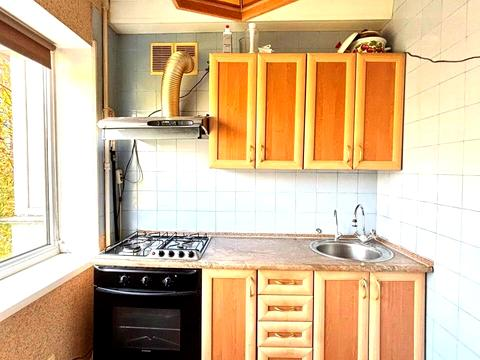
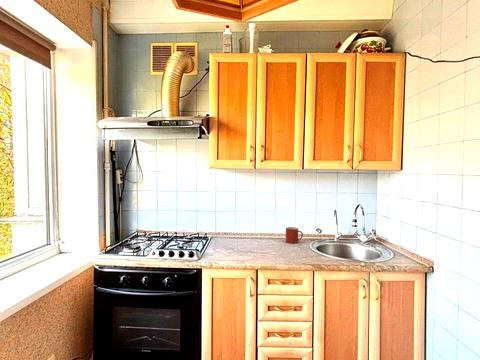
+ mug [285,226,304,244]
